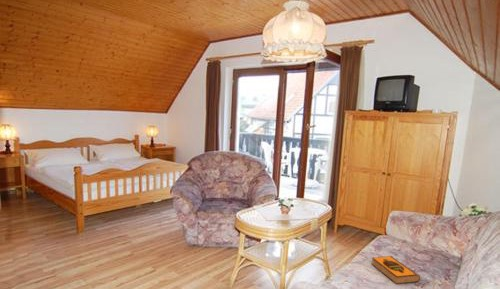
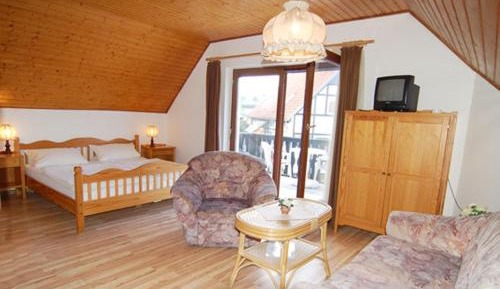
- hardback book [371,255,421,285]
